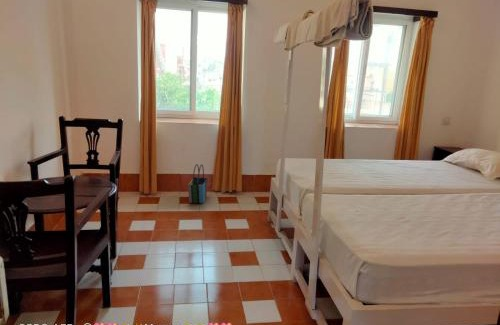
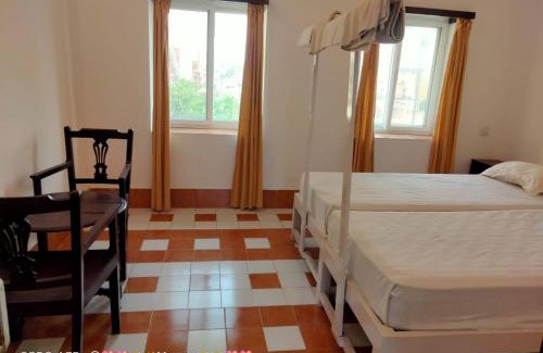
- tote bag [187,163,209,204]
